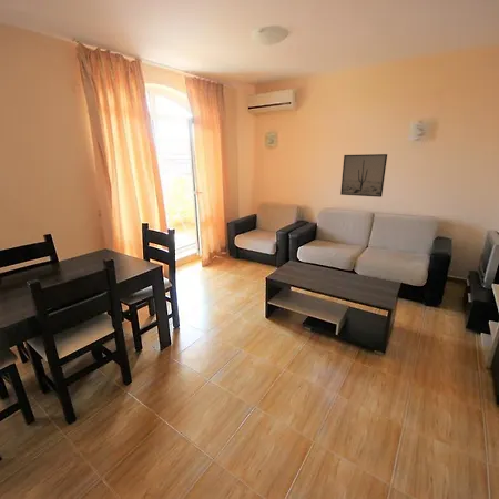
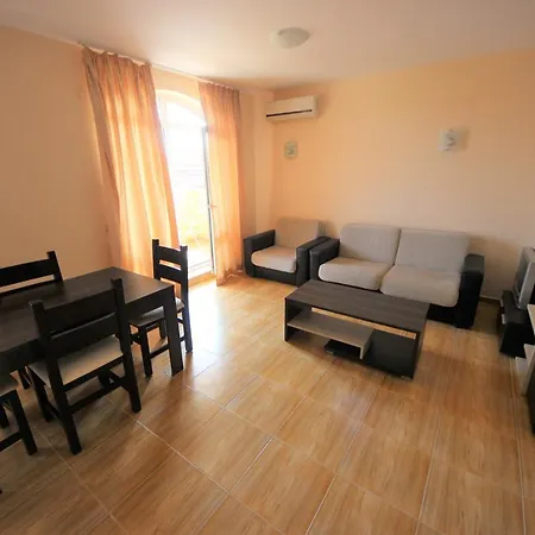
- wall art [339,153,388,198]
